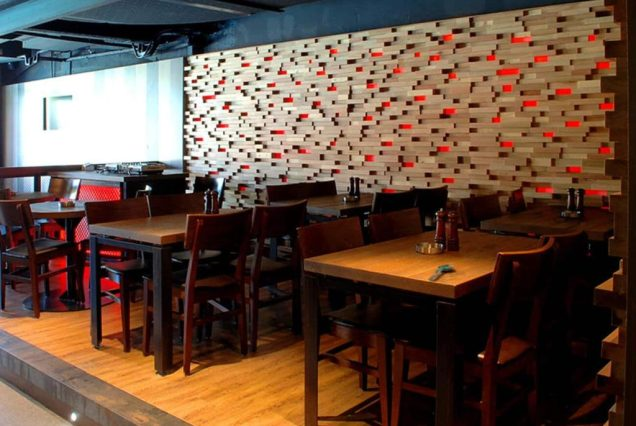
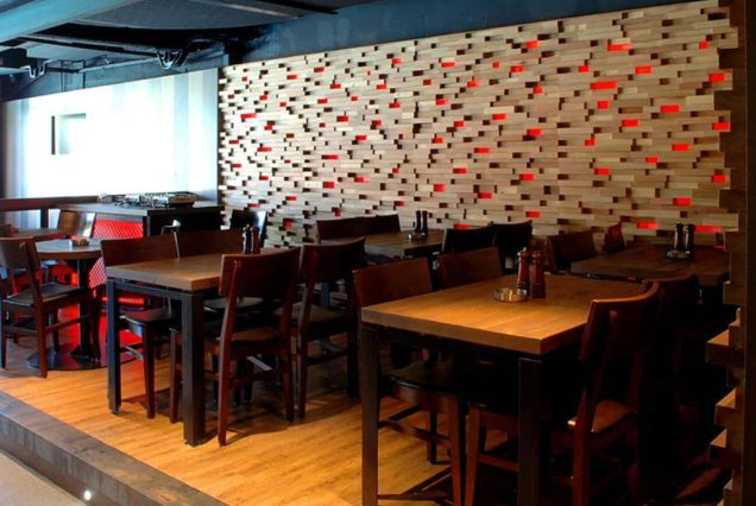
- spoon [427,263,456,281]
